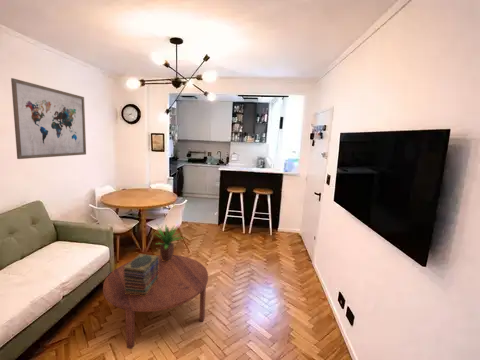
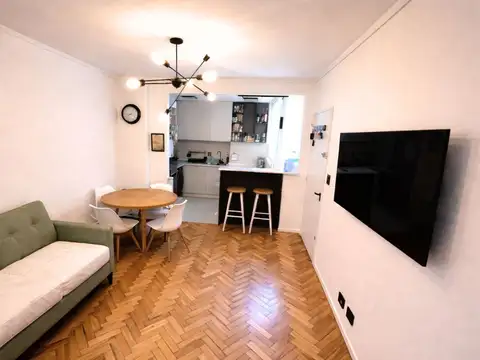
- coffee table [102,254,209,350]
- wall art [10,77,87,160]
- book stack [123,253,159,296]
- potted plant [153,223,185,262]
